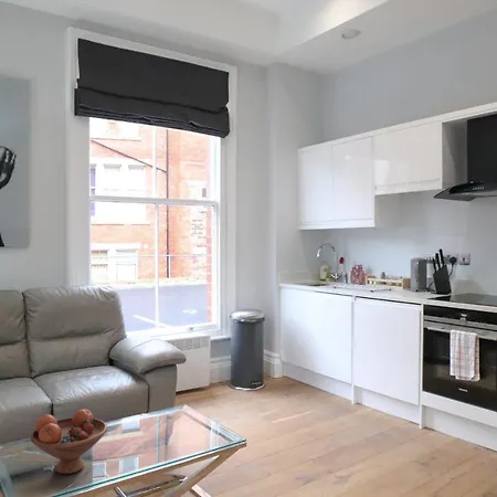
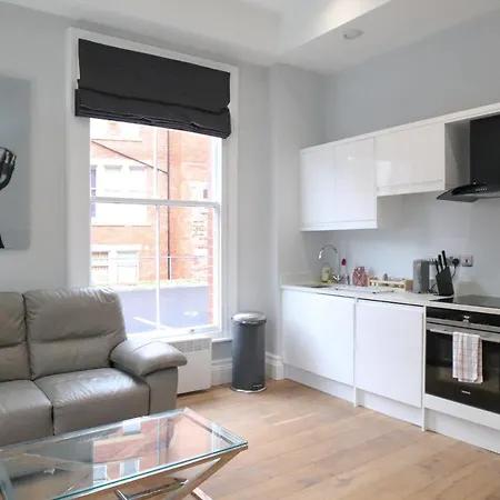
- fruit bowl [29,409,108,475]
